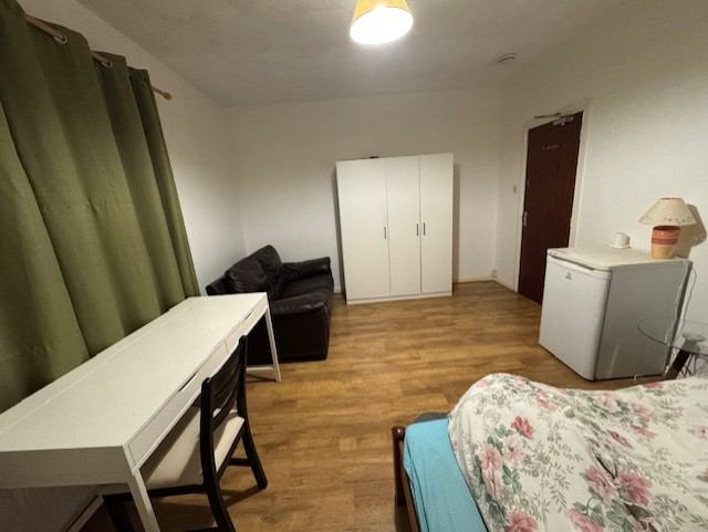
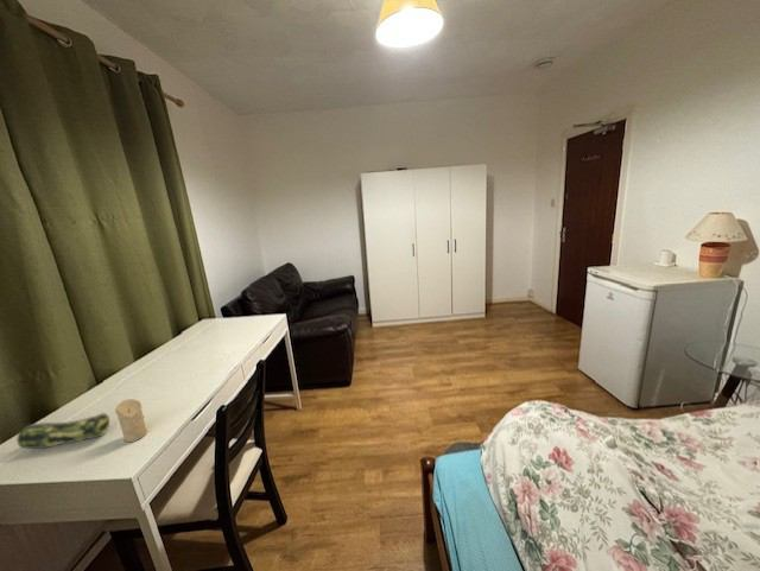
+ pencil case [15,412,110,450]
+ candle [114,398,147,443]
